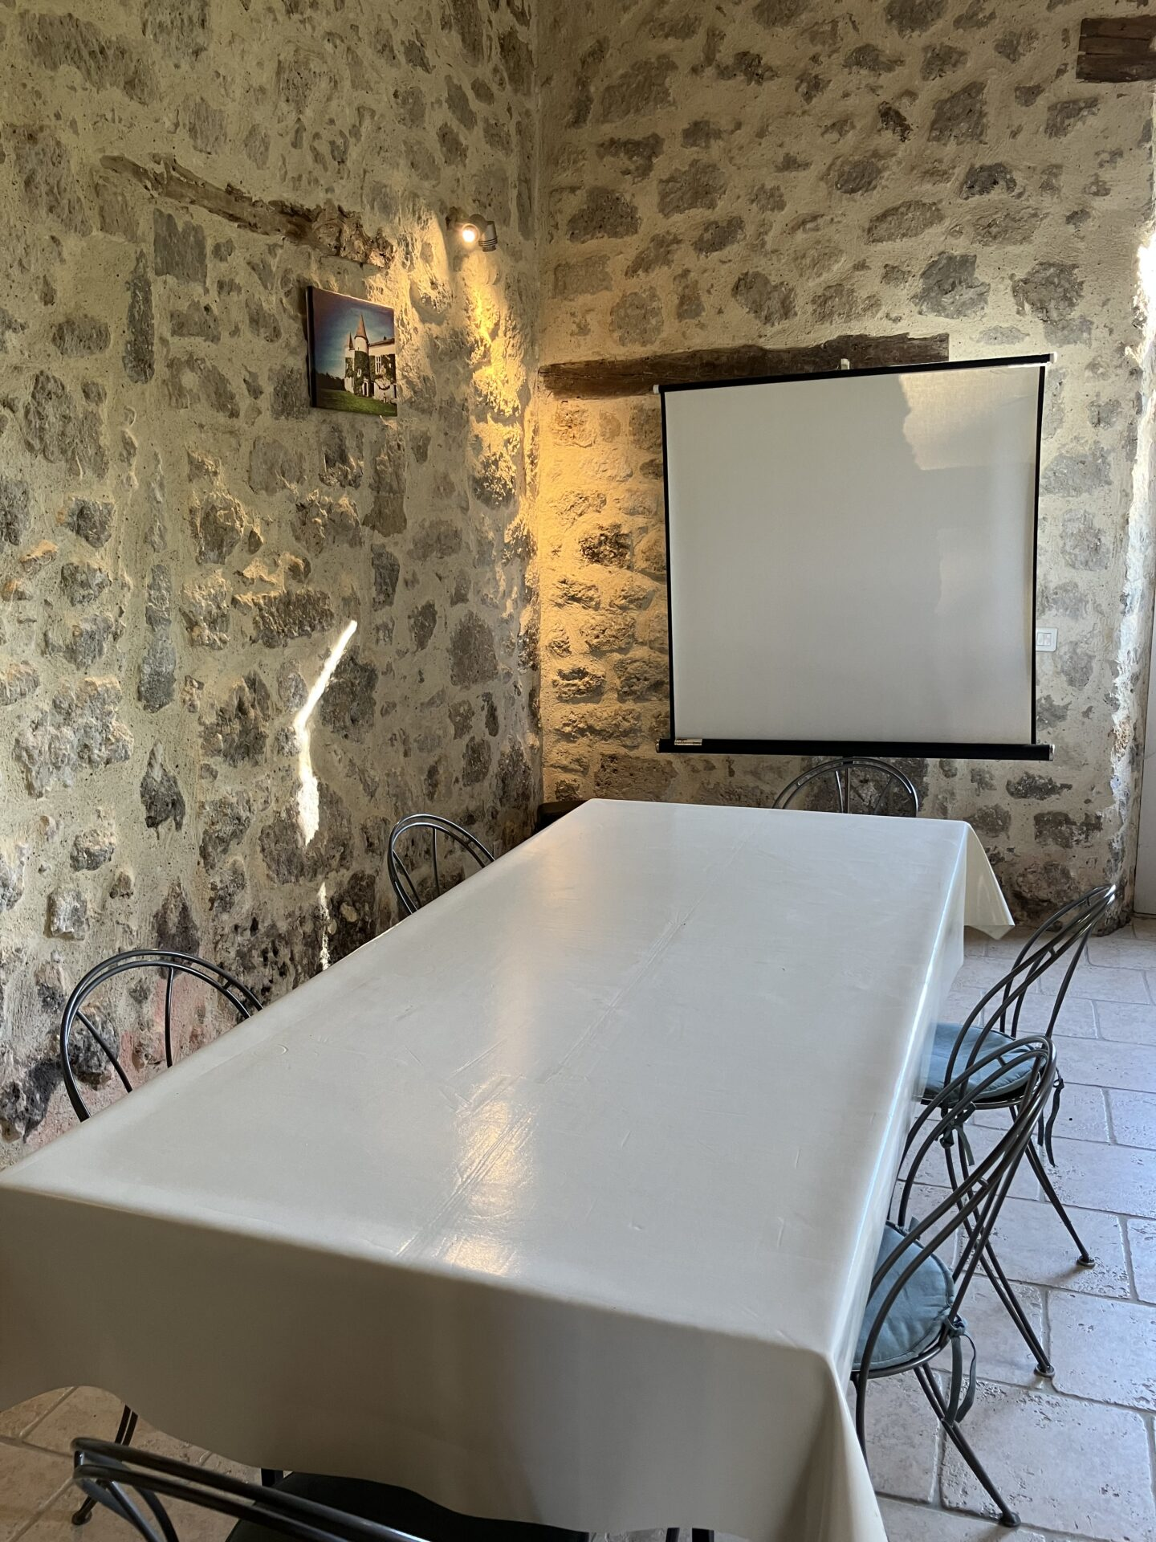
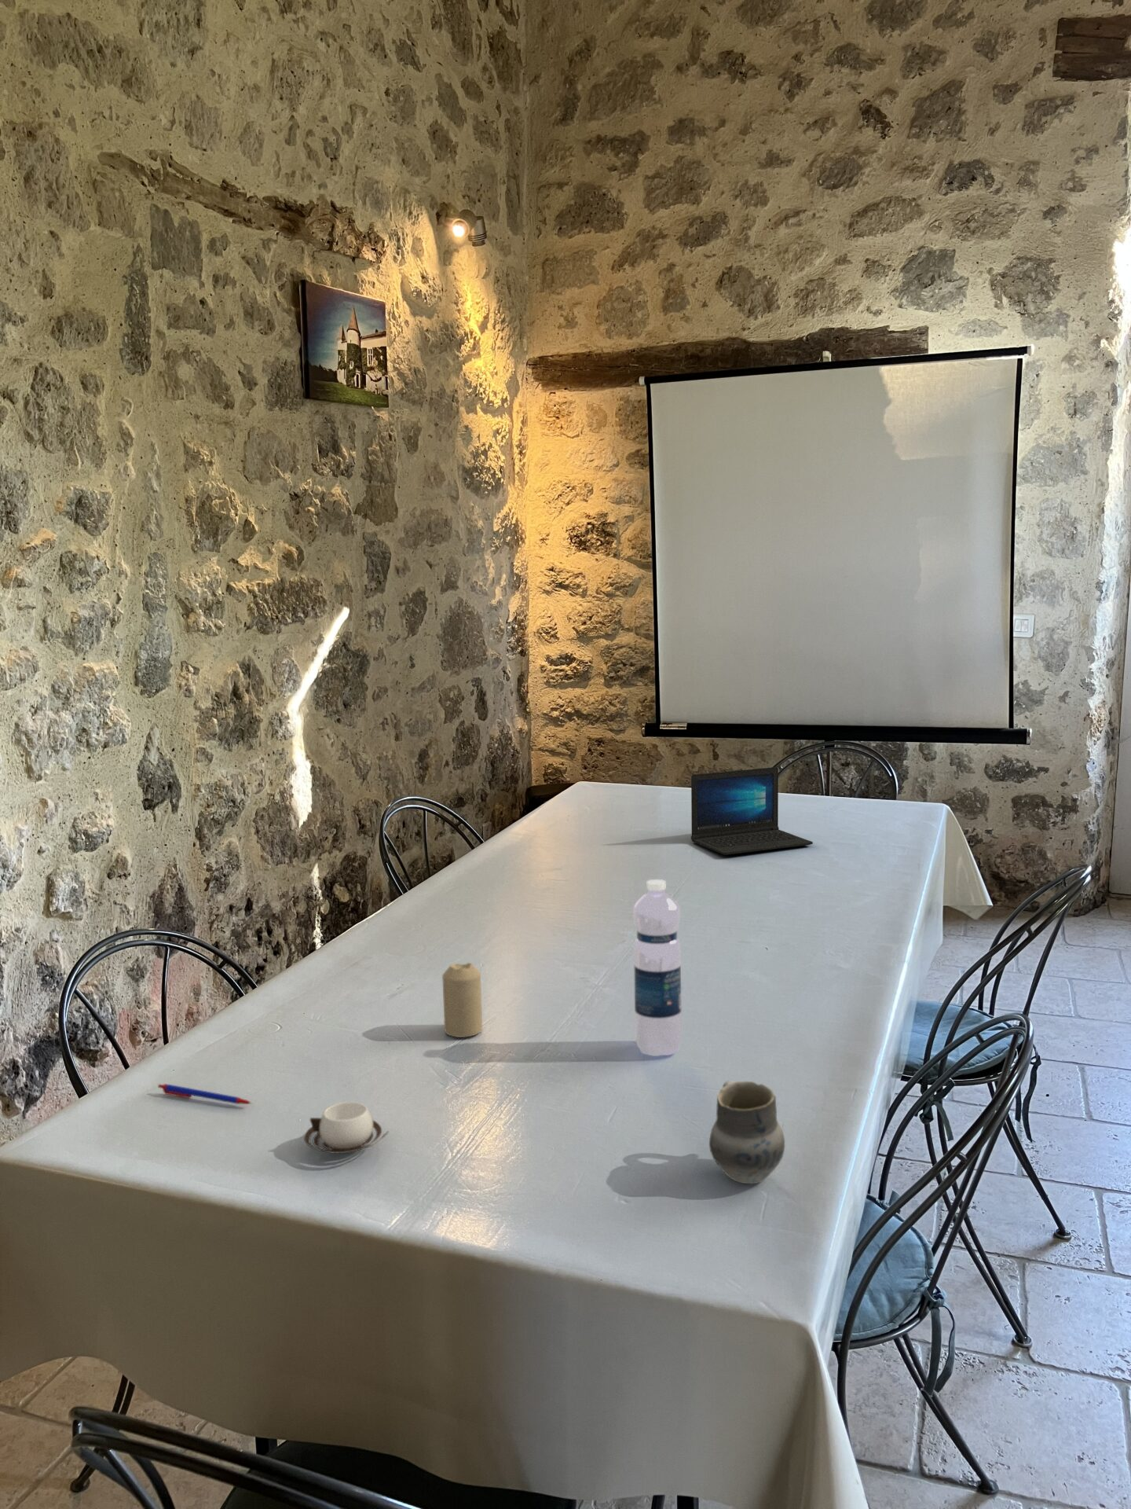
+ water bottle [632,879,683,1057]
+ candle [442,962,484,1038]
+ cup [303,1101,388,1154]
+ cup [708,1080,785,1185]
+ pen [157,1082,253,1105]
+ laptop [690,766,814,855]
